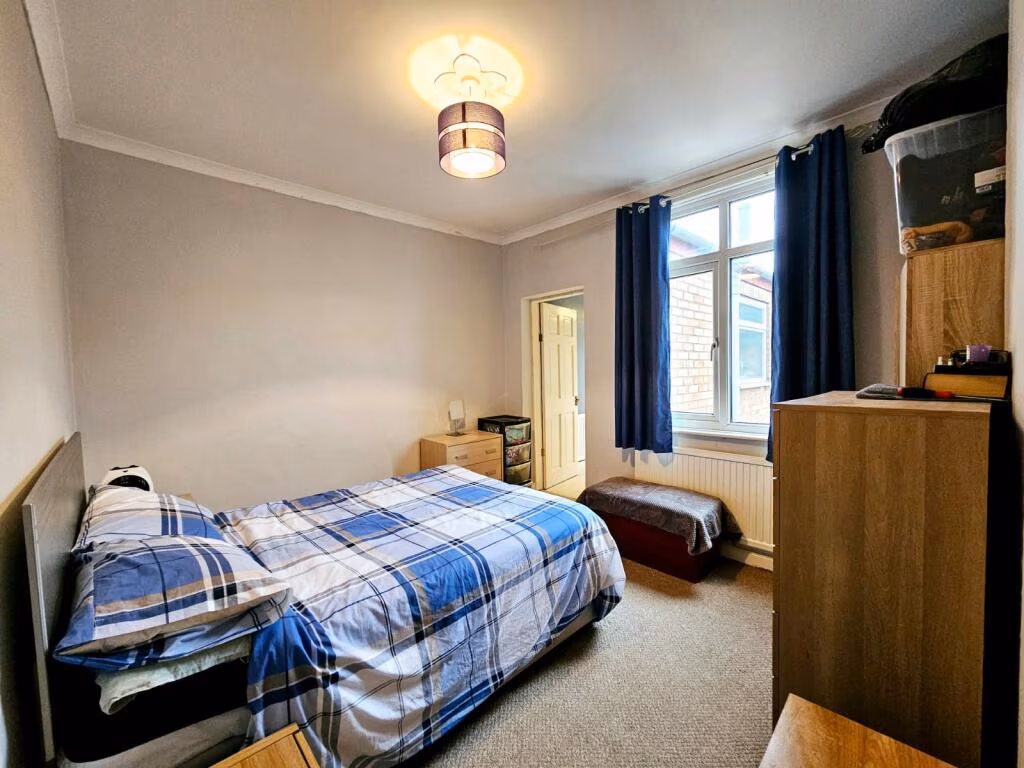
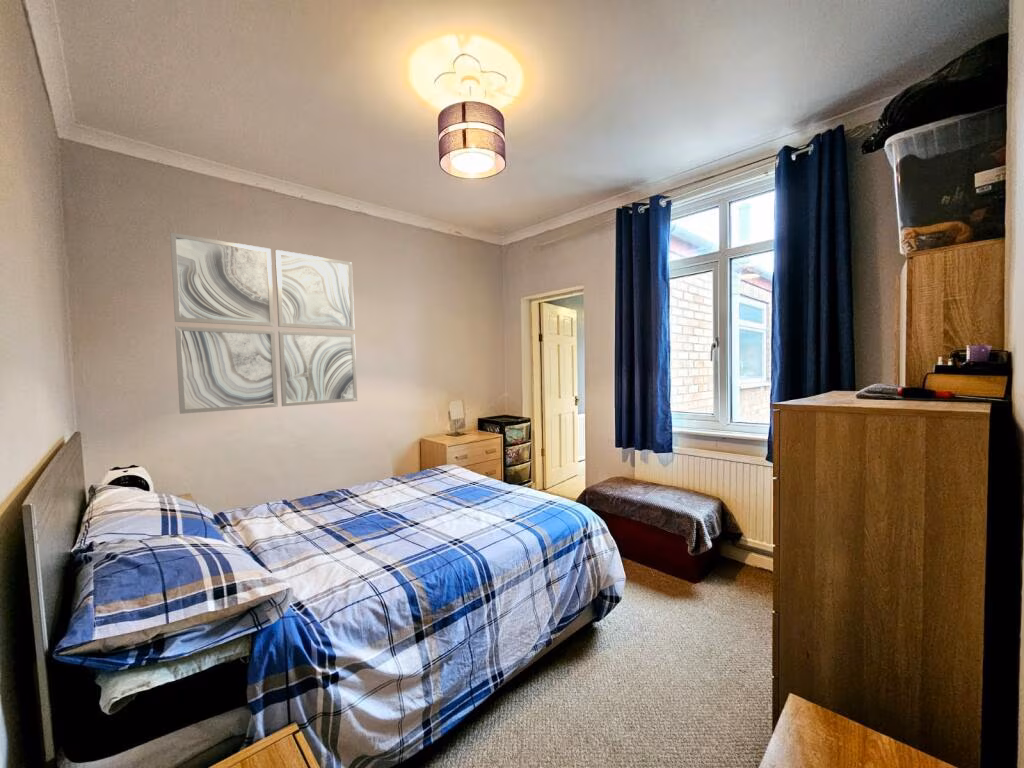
+ wall art [169,231,358,415]
